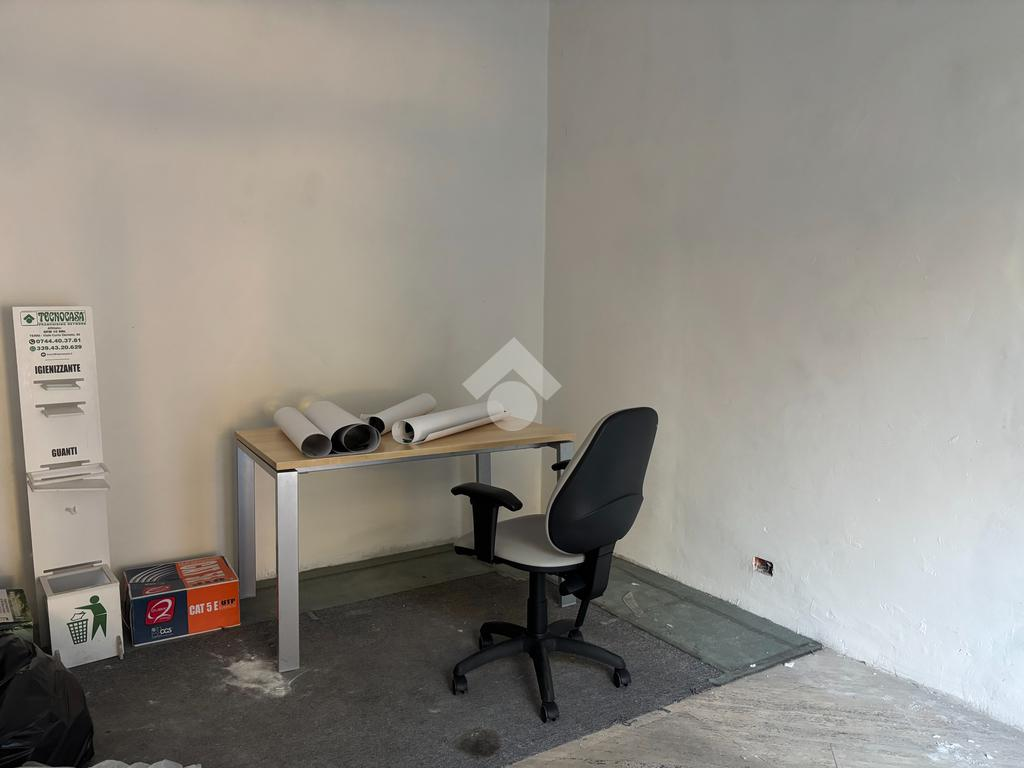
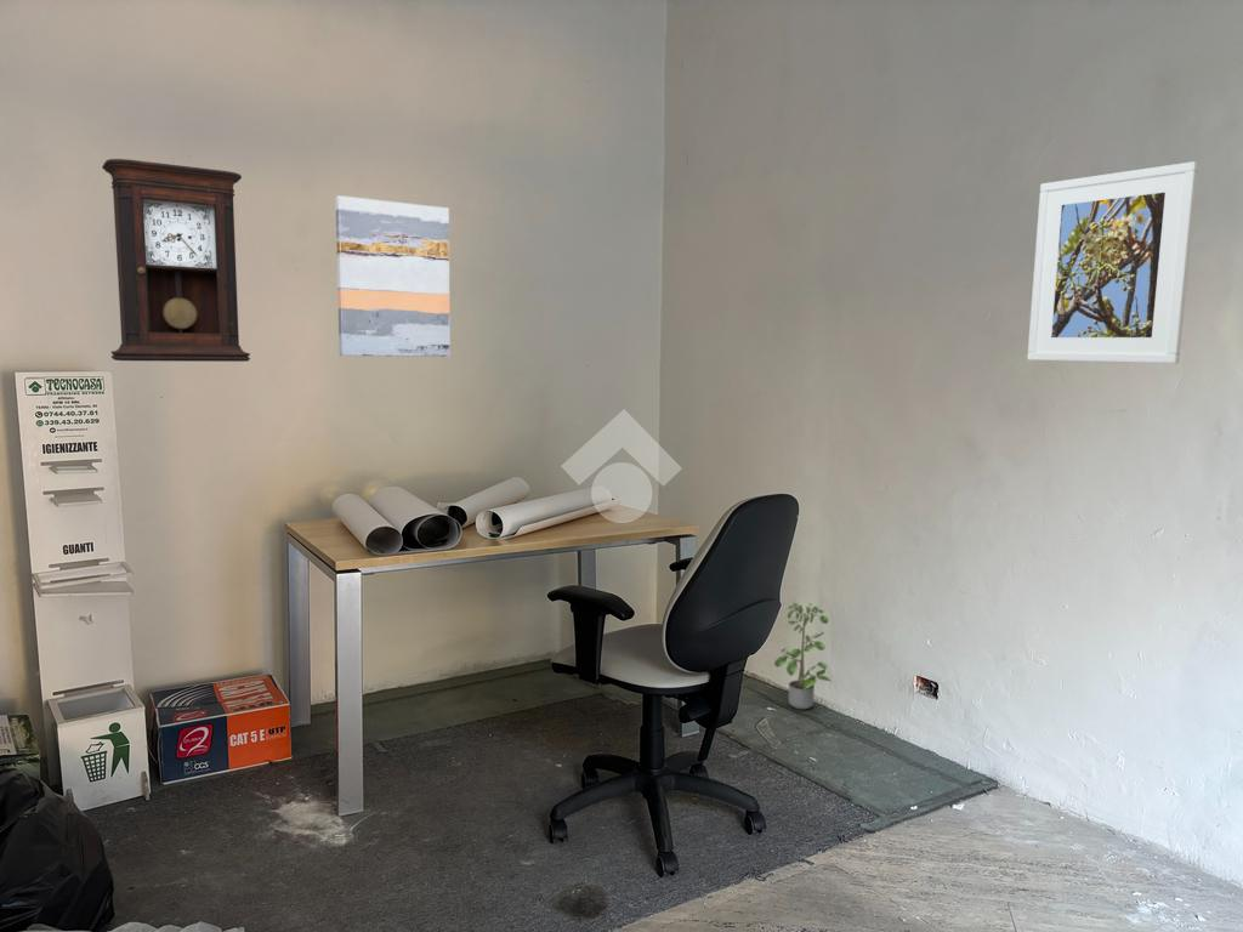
+ potted plant [773,602,833,710]
+ pendulum clock [101,158,251,363]
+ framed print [1026,160,1199,364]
+ wall art [334,194,452,358]
